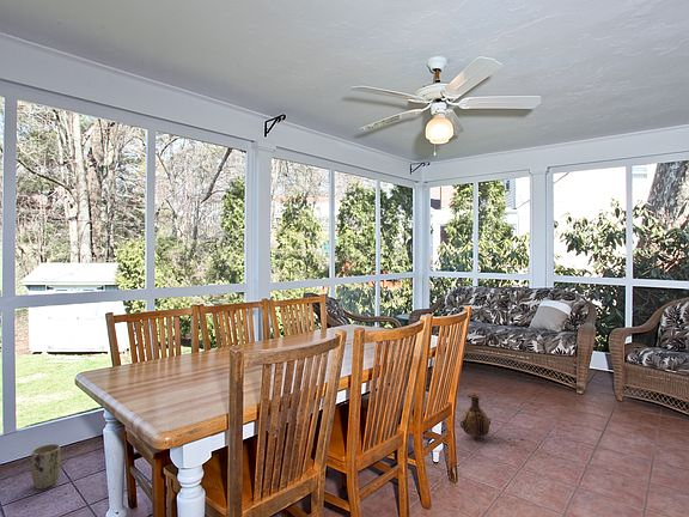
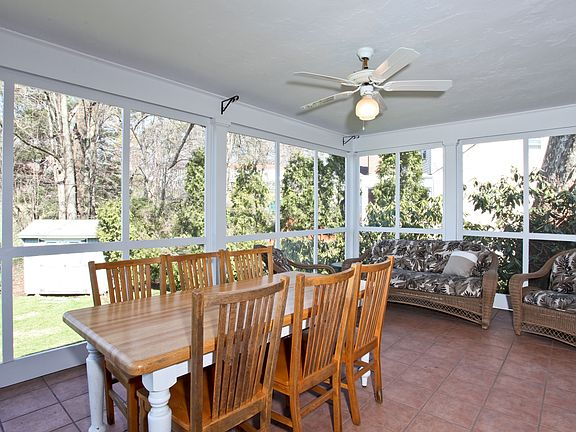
- vase [459,391,492,439]
- plant pot [30,443,62,491]
